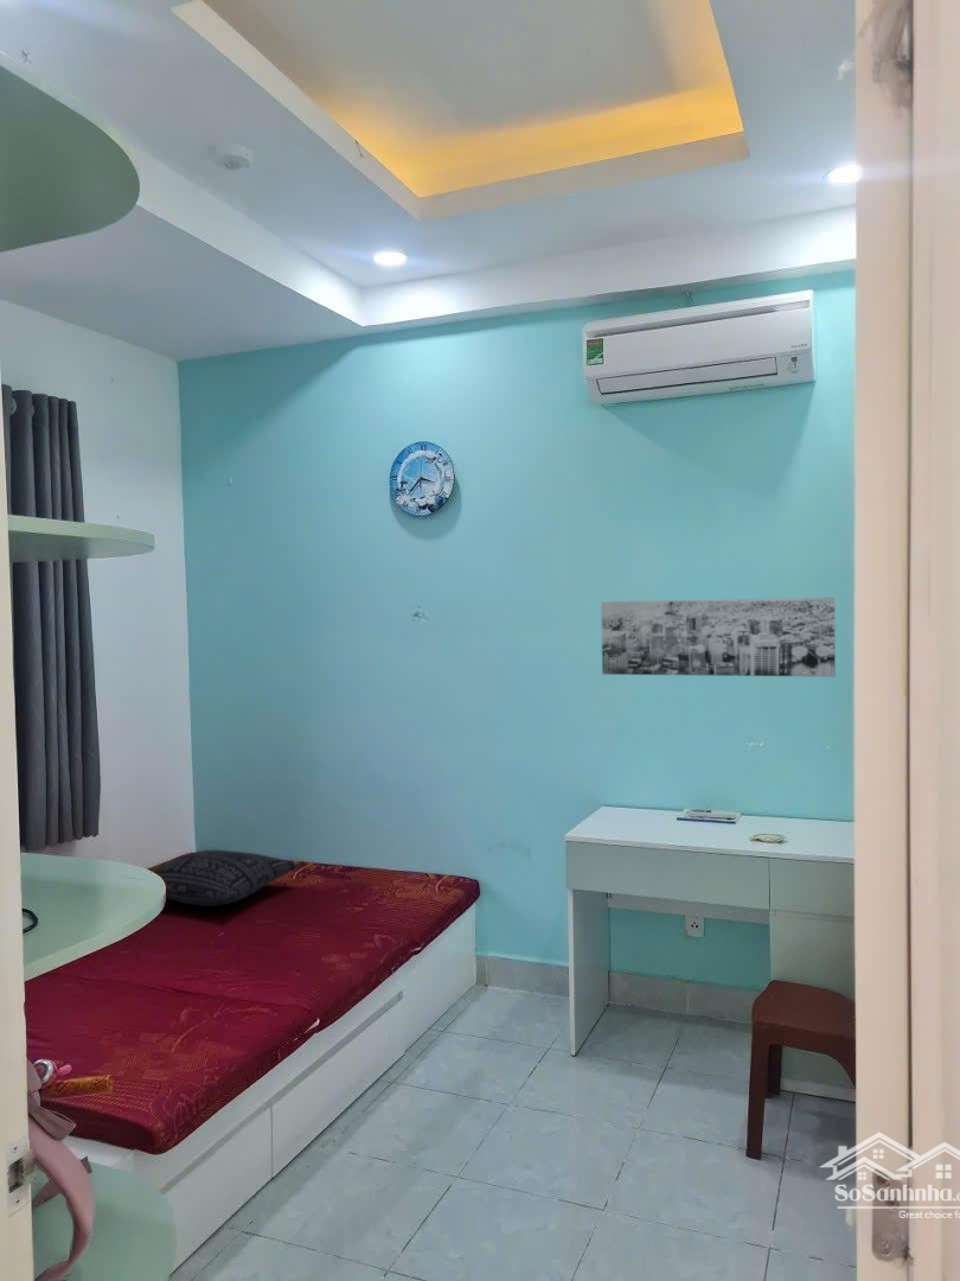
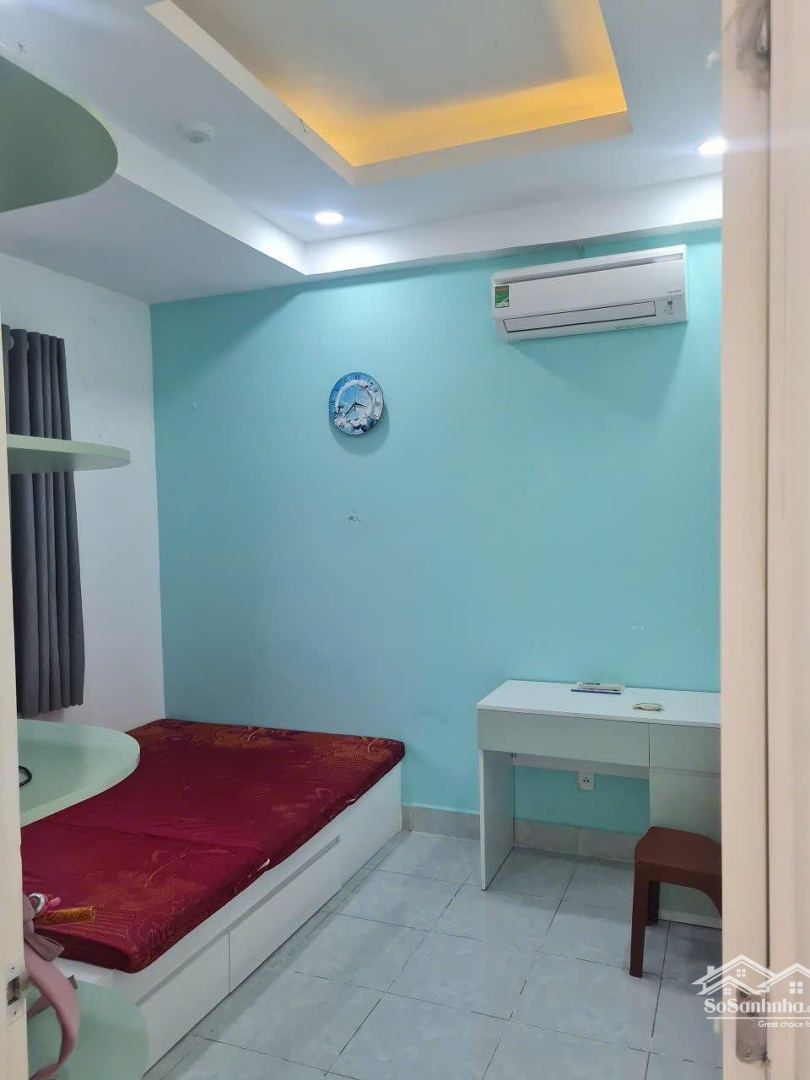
- pillow [152,849,301,907]
- wall art [600,597,837,678]
